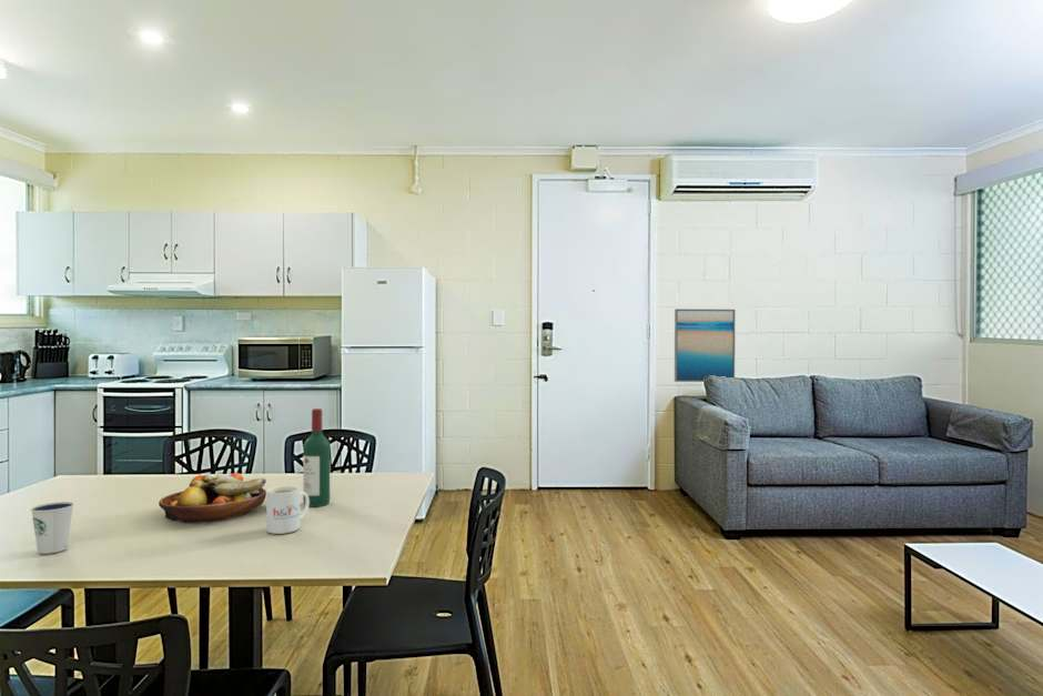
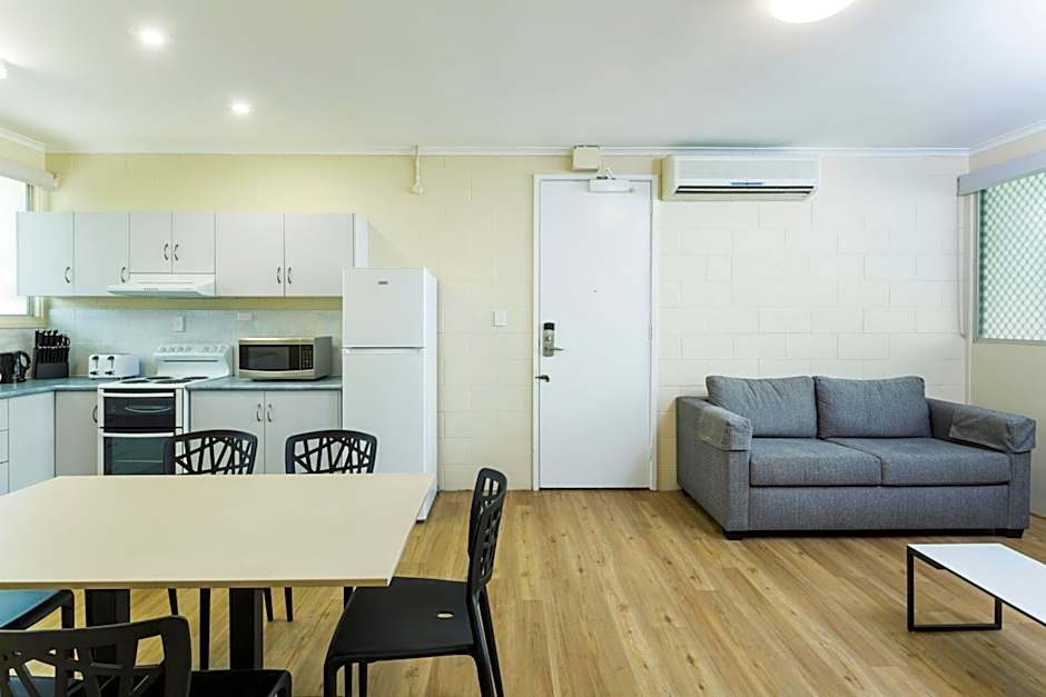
- mug [265,485,310,535]
- fruit bowl [158,472,267,524]
- wine bottle [302,407,332,507]
- dixie cup [30,501,75,555]
- wall art [674,307,737,383]
